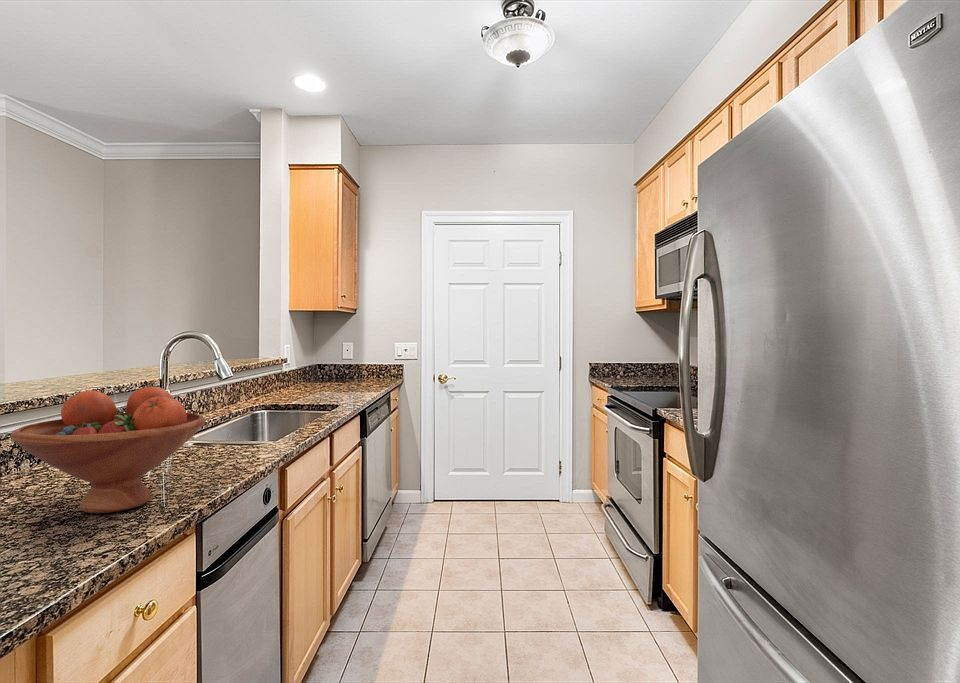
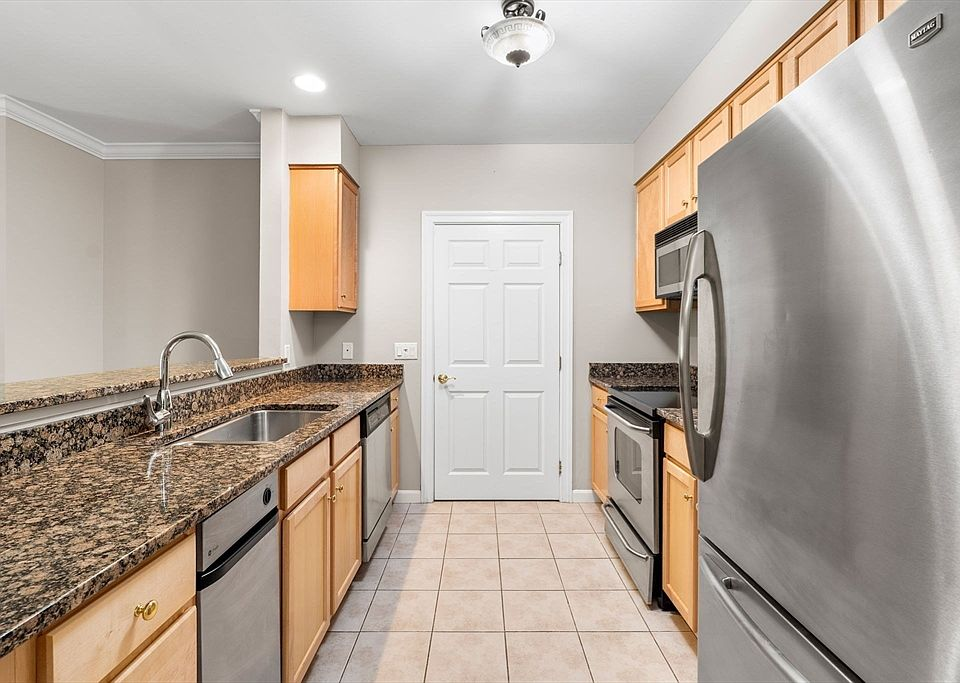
- fruit bowl [9,386,207,514]
